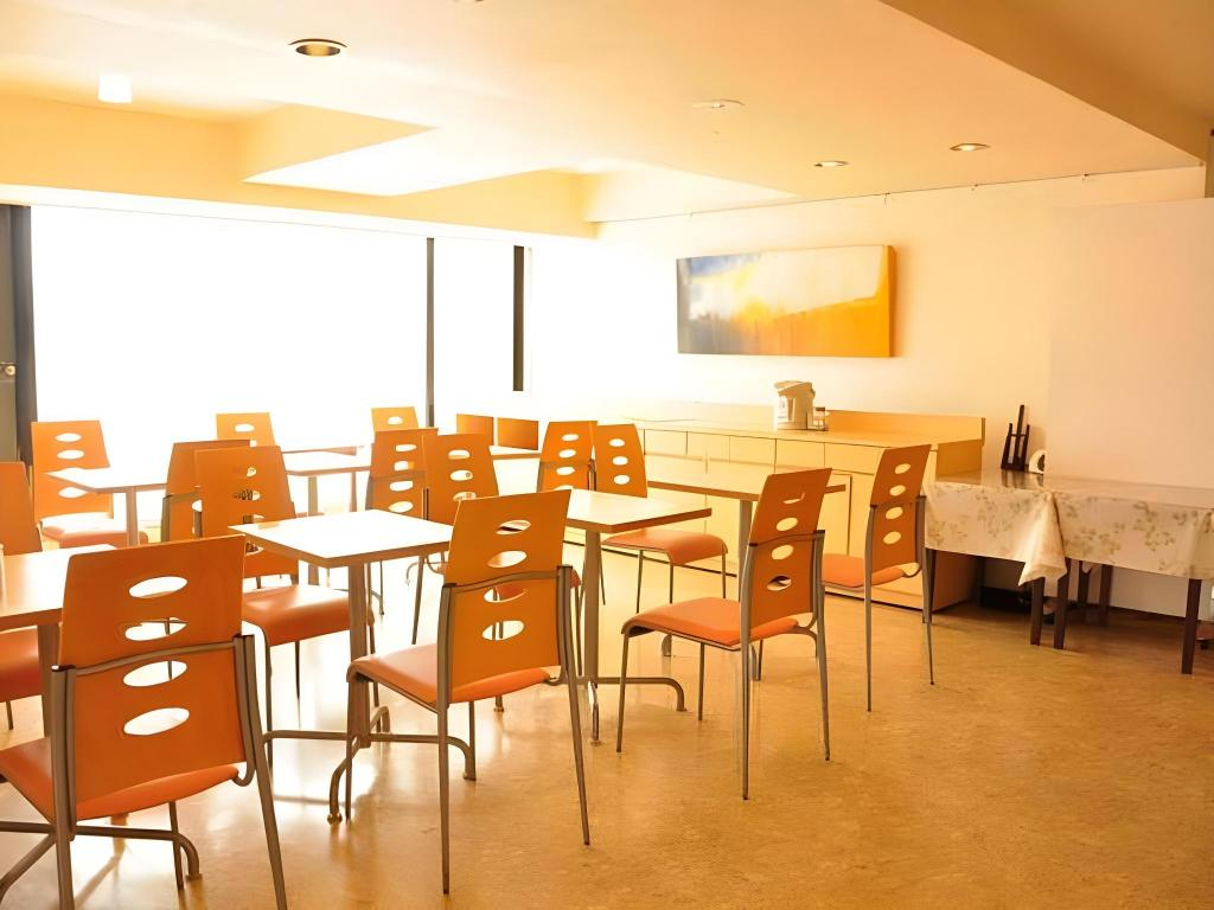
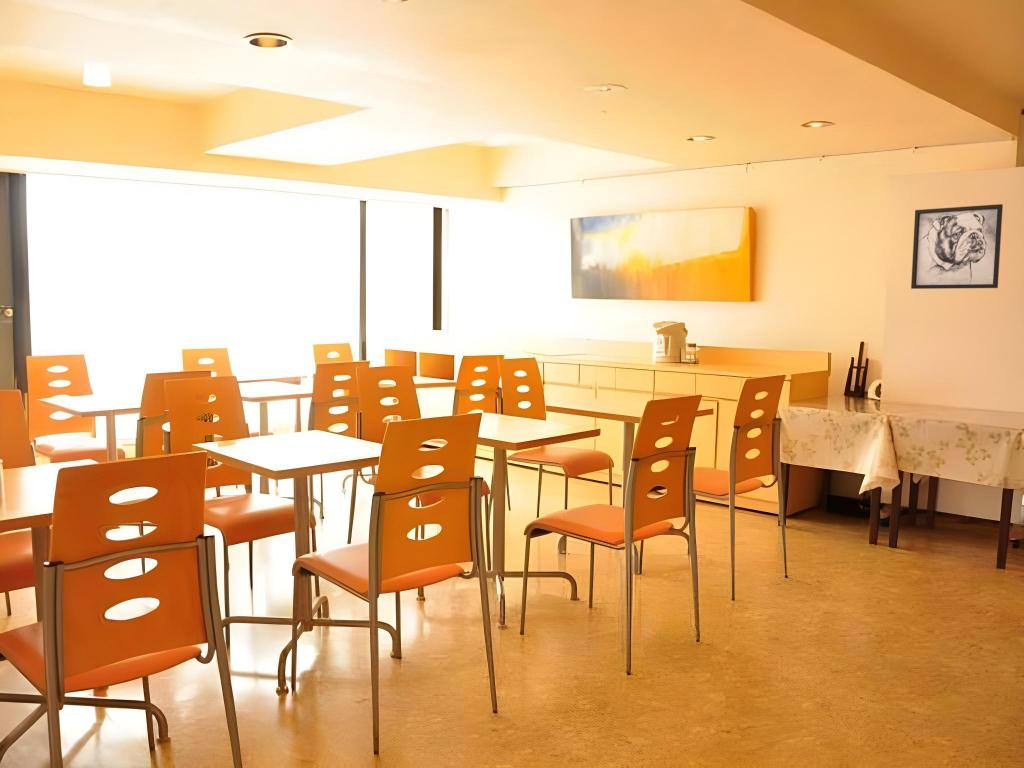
+ wall art [910,203,1004,290]
